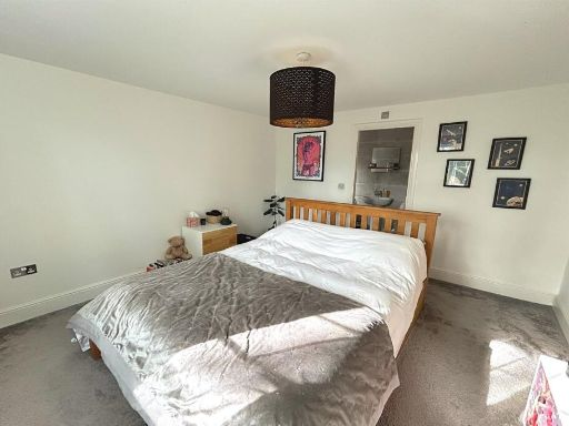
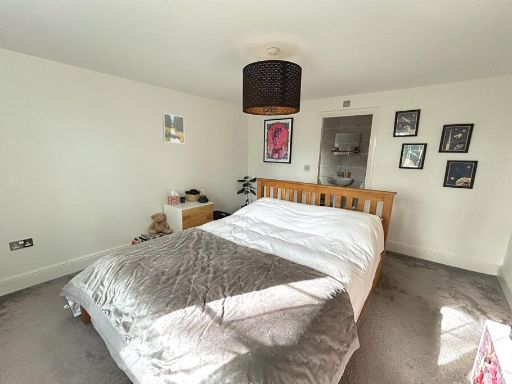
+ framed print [162,112,185,144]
